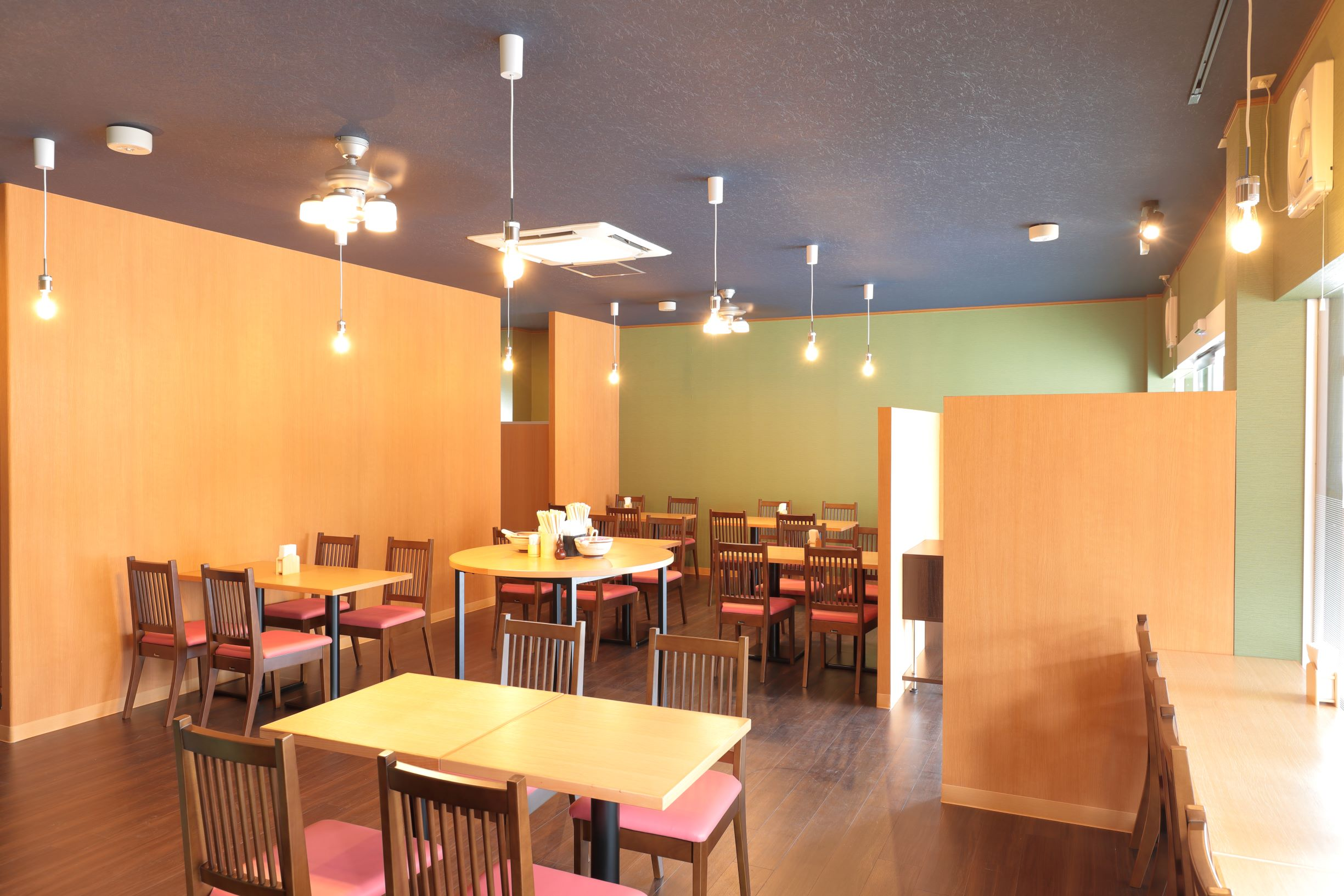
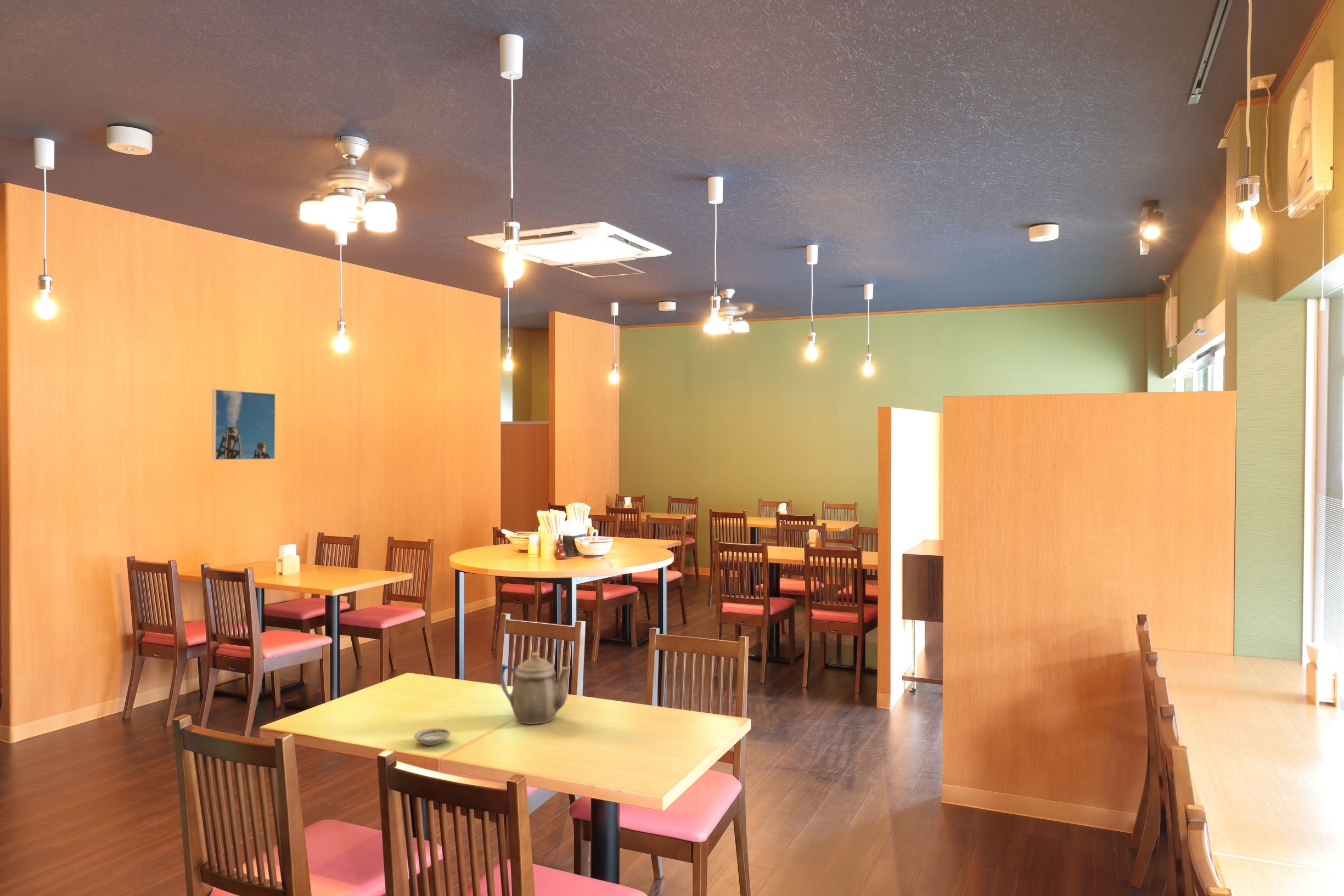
+ saucer [413,728,451,746]
+ teapot [499,652,571,725]
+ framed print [211,389,276,460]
